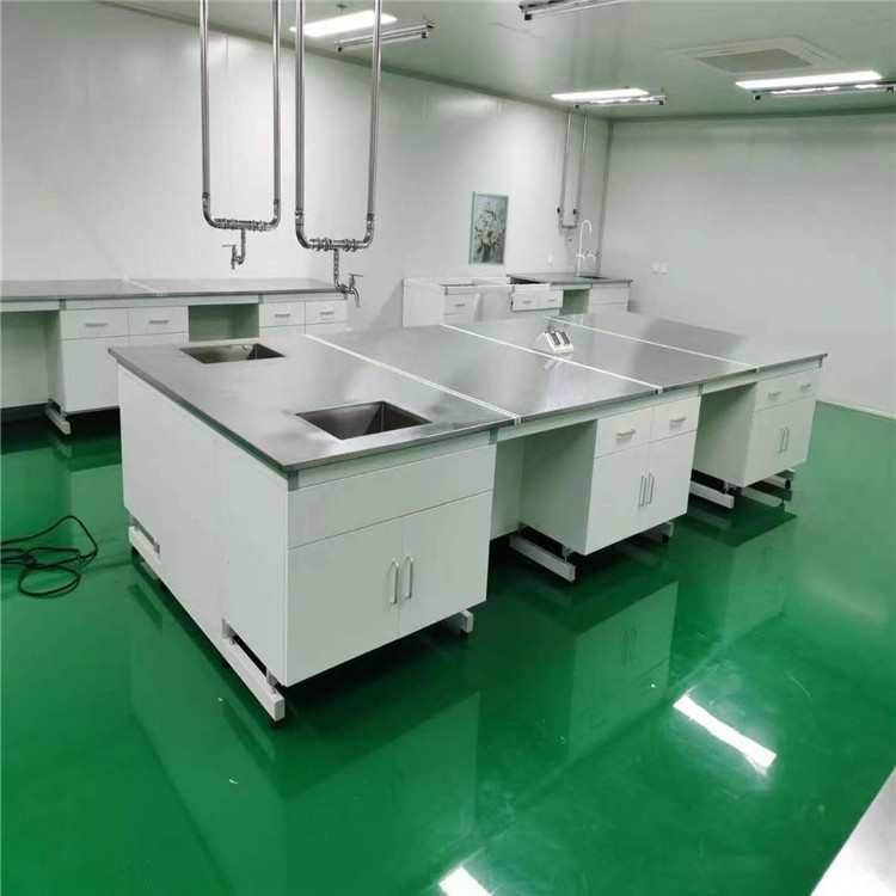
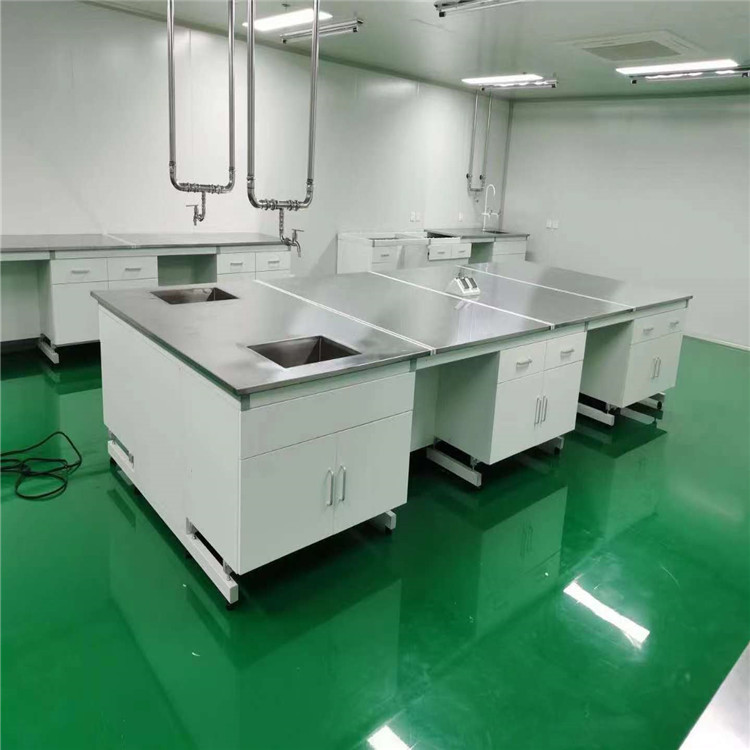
- wall art [467,190,510,266]
